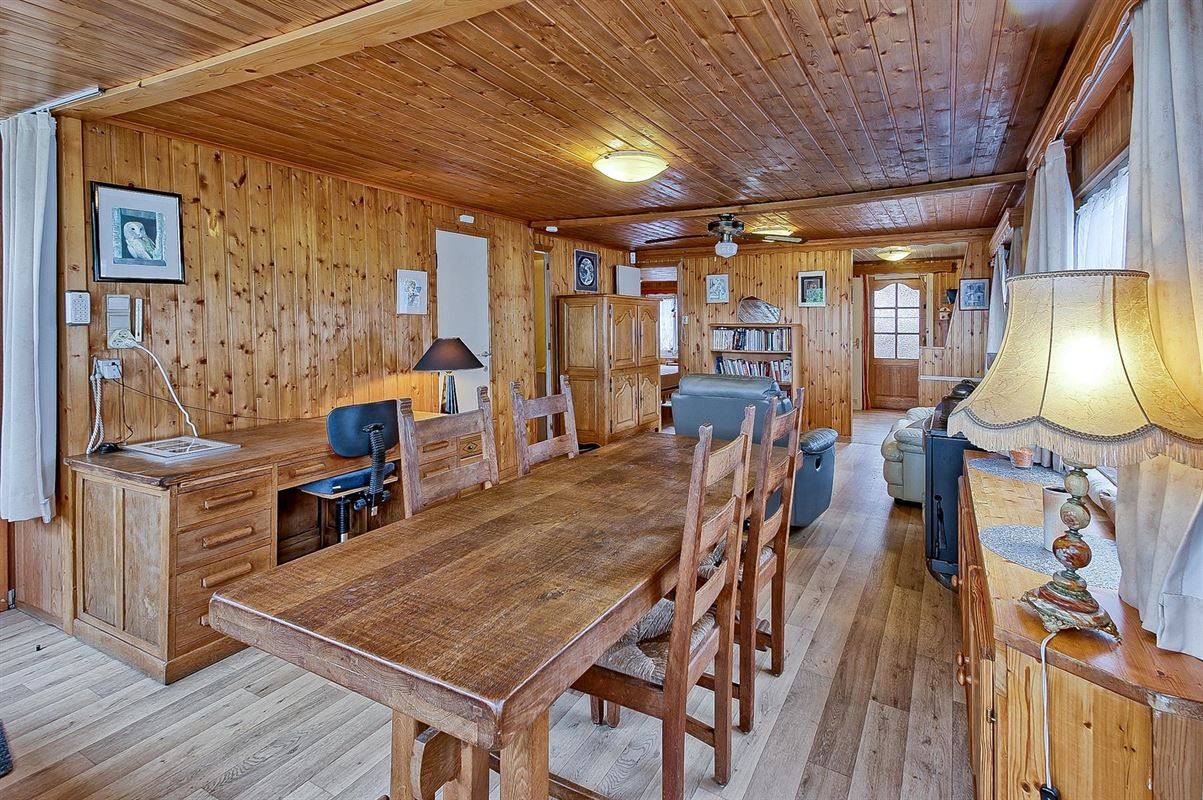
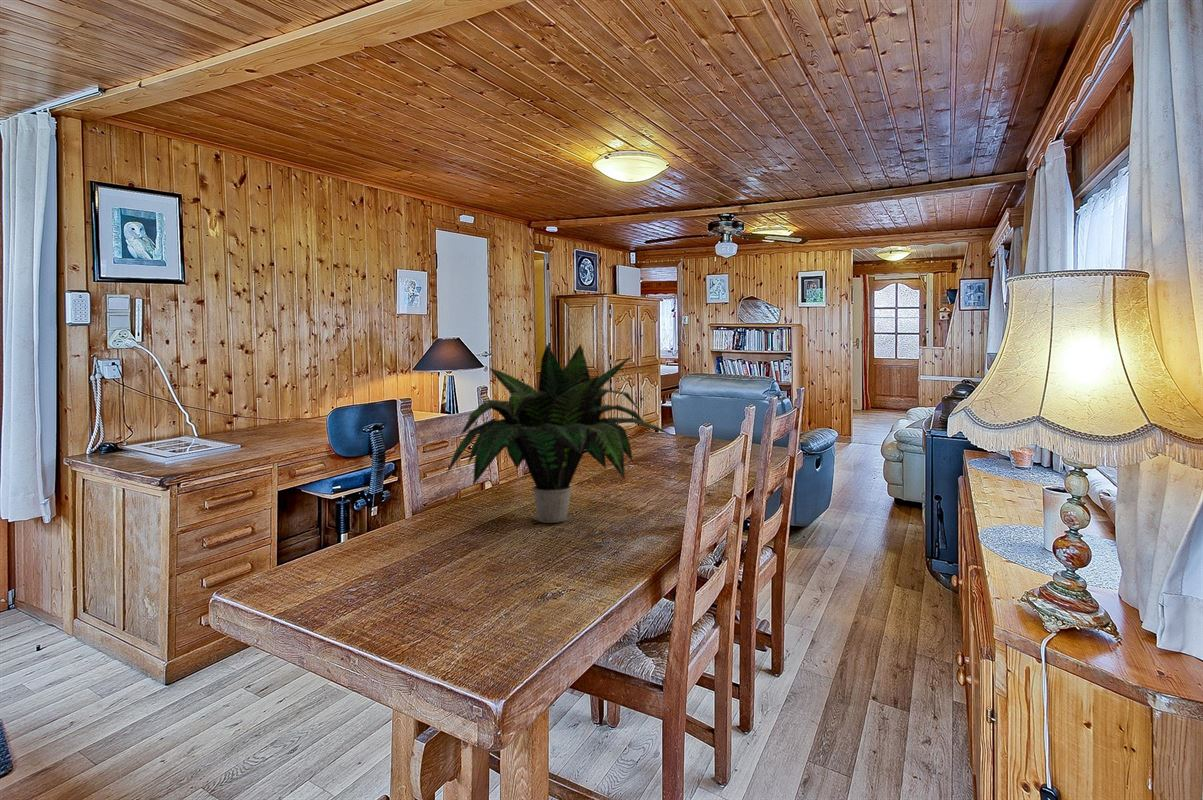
+ potted plant [445,342,677,524]
